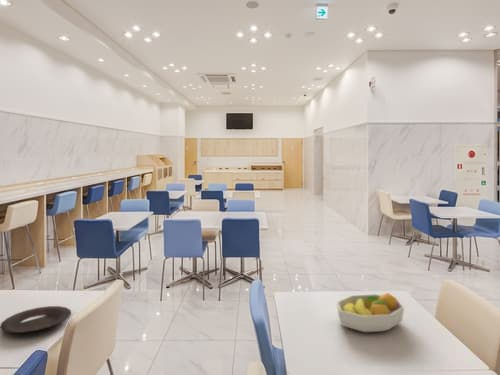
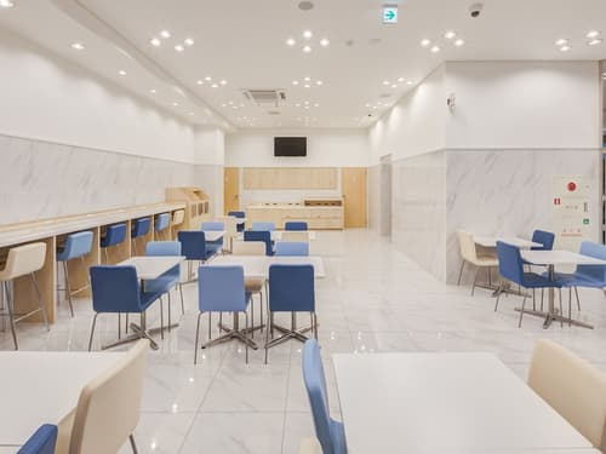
- fruit bowl [336,292,405,333]
- plate [0,305,72,334]
